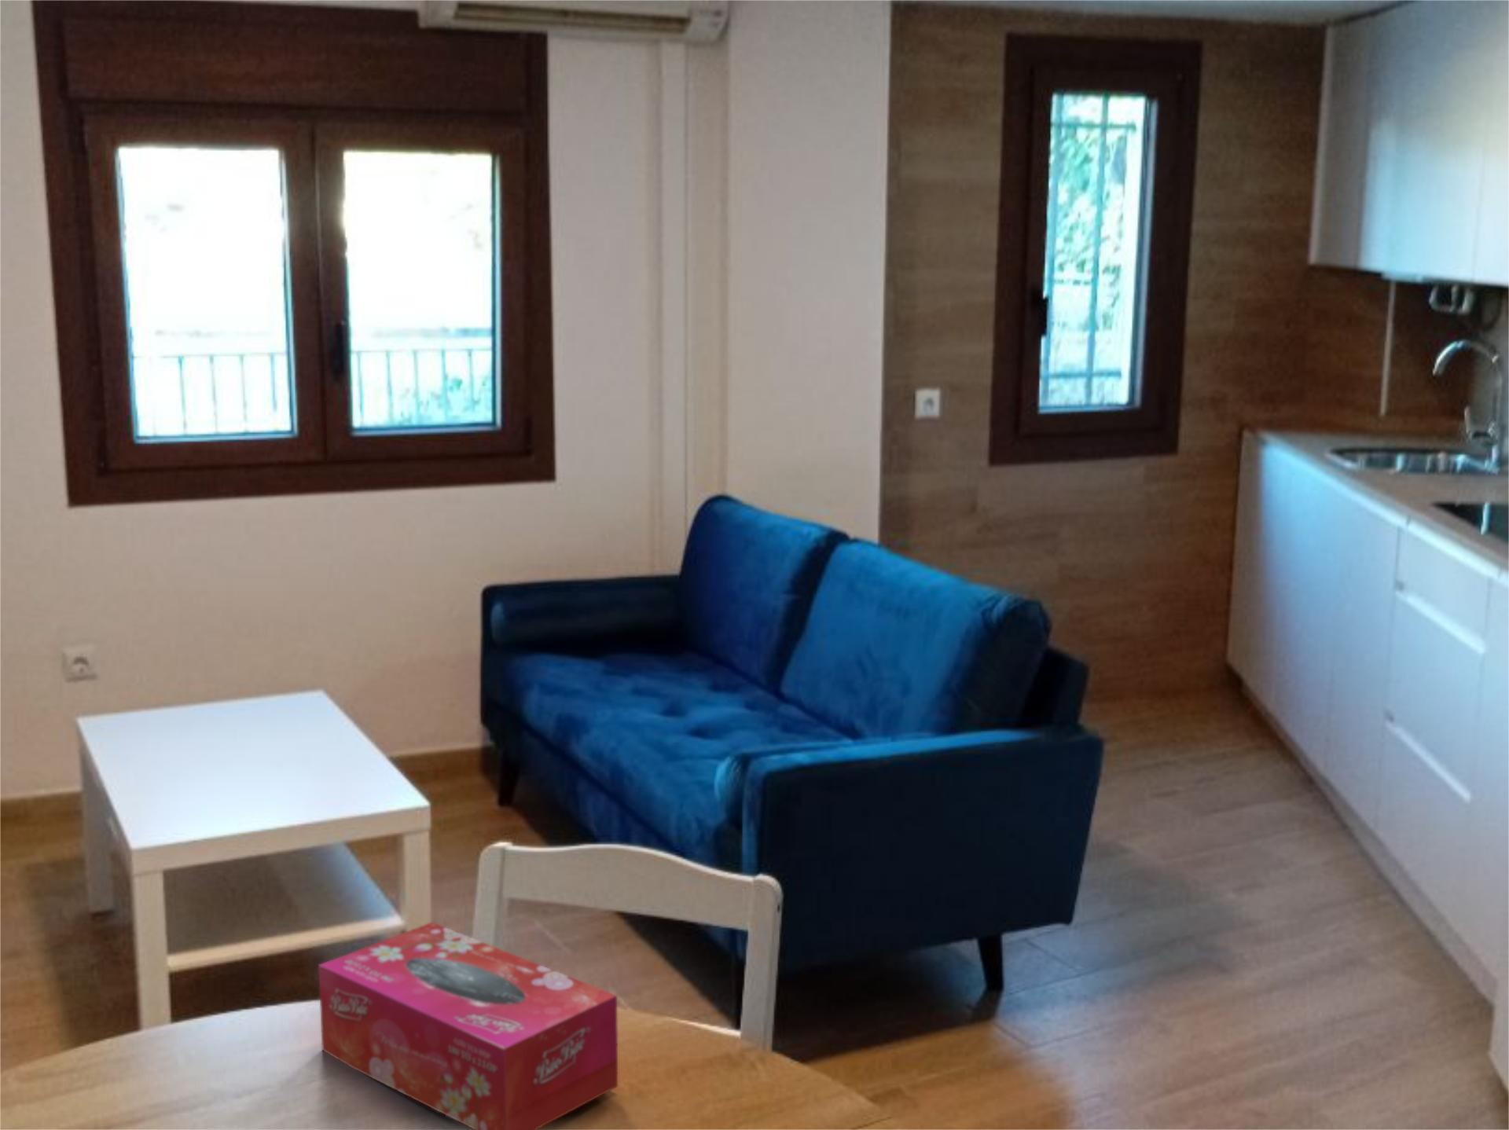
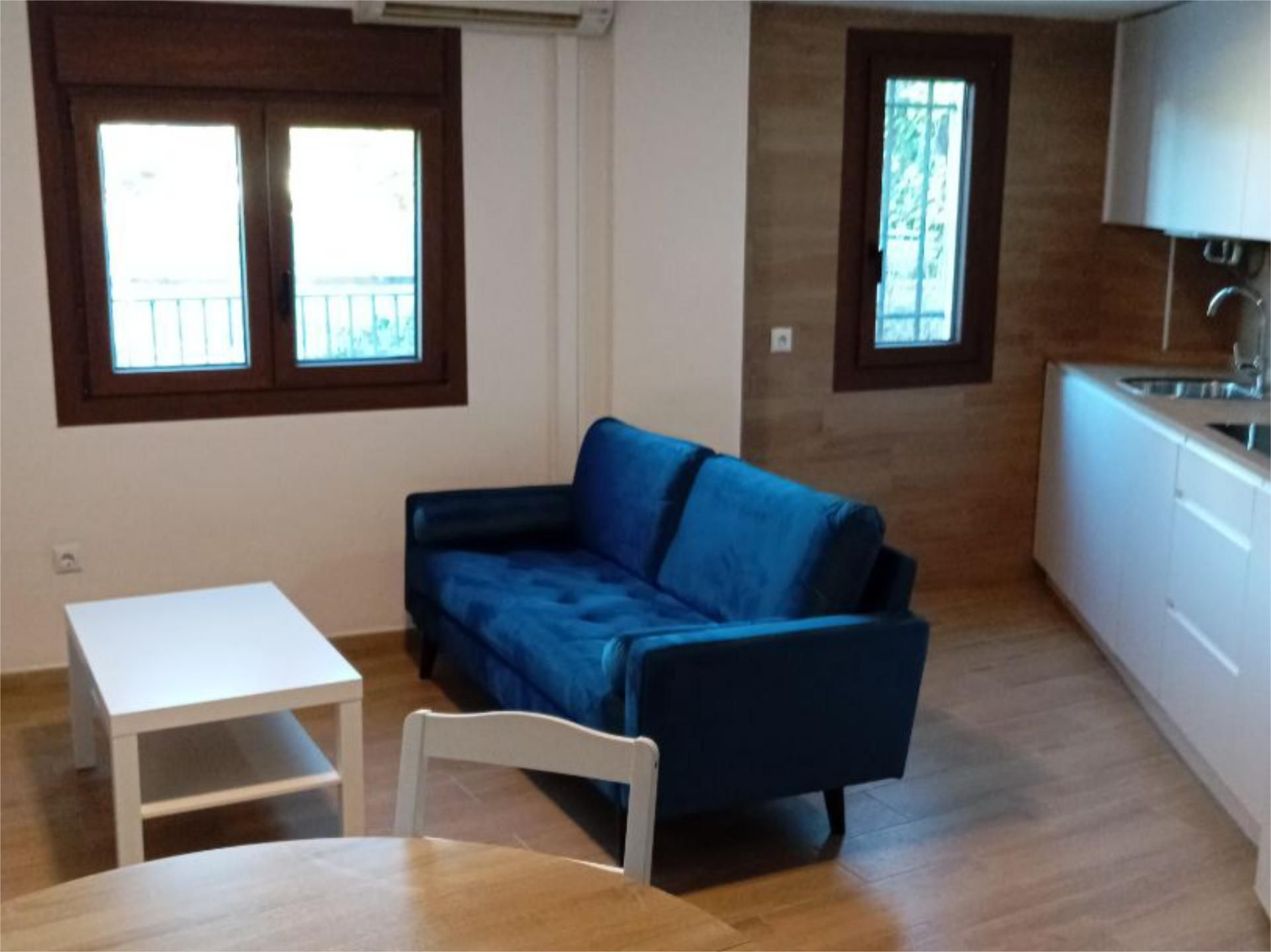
- tissue box [317,921,619,1130]
